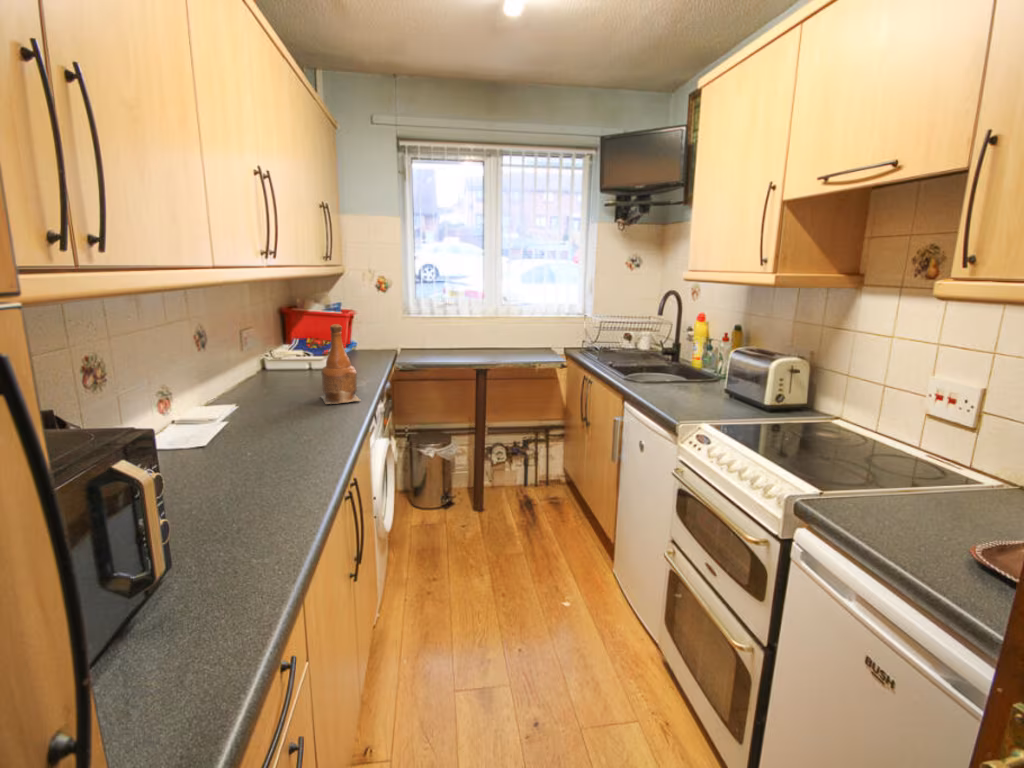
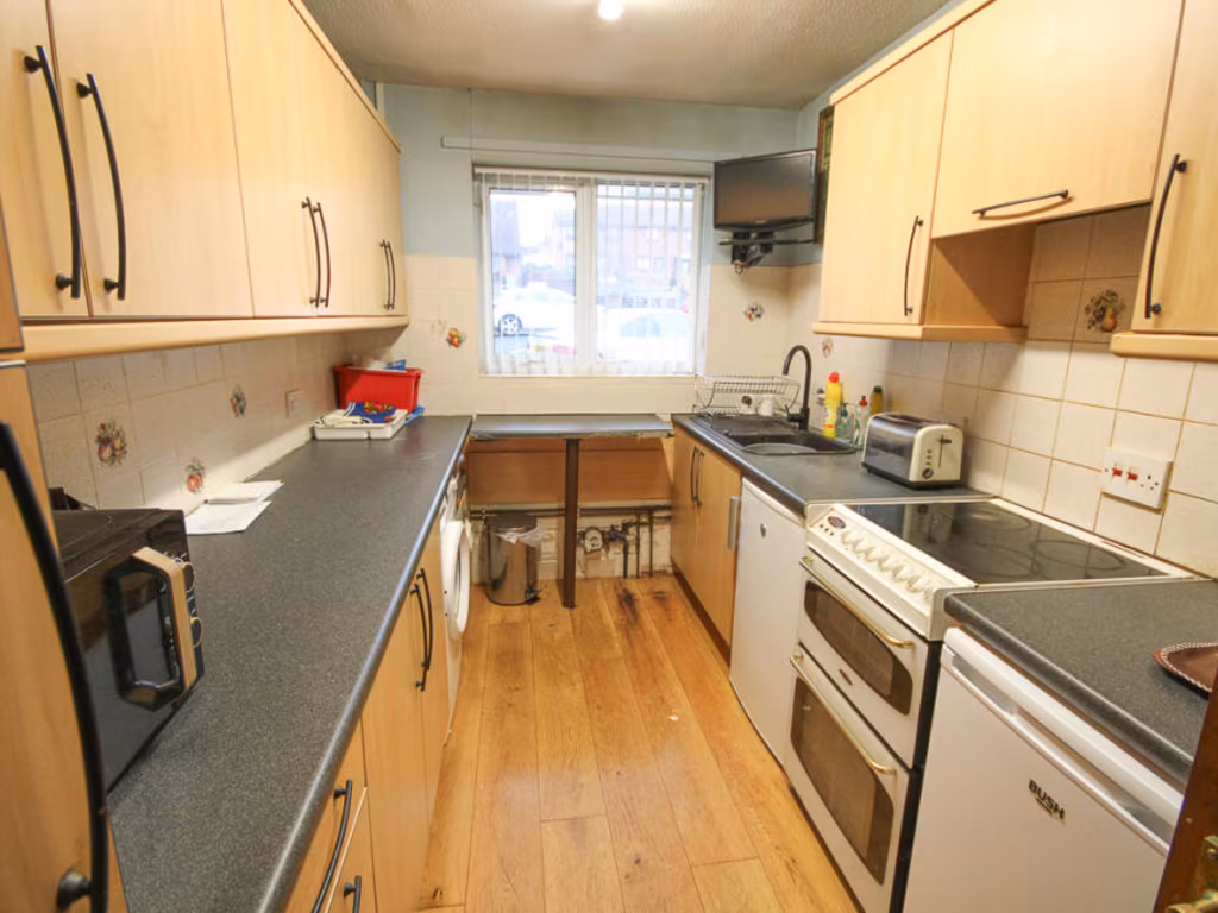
- bottle [320,323,362,405]
